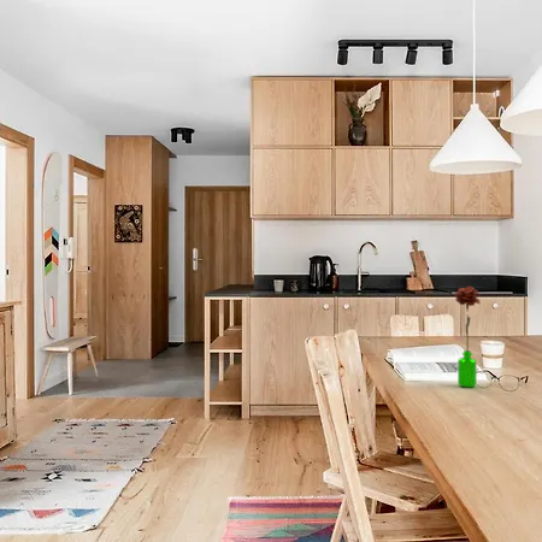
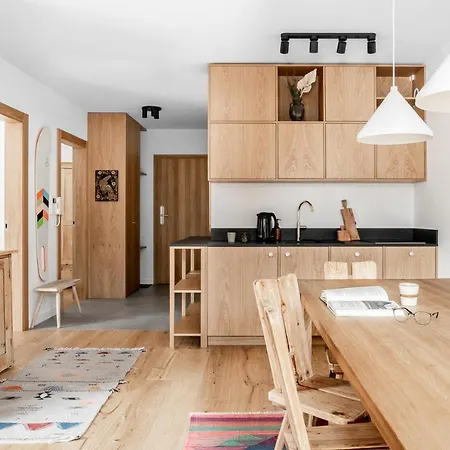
- flower [453,285,482,388]
